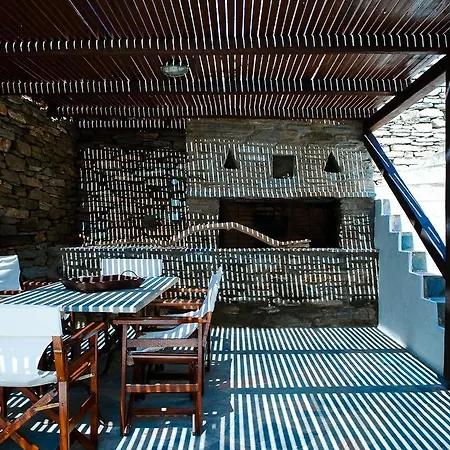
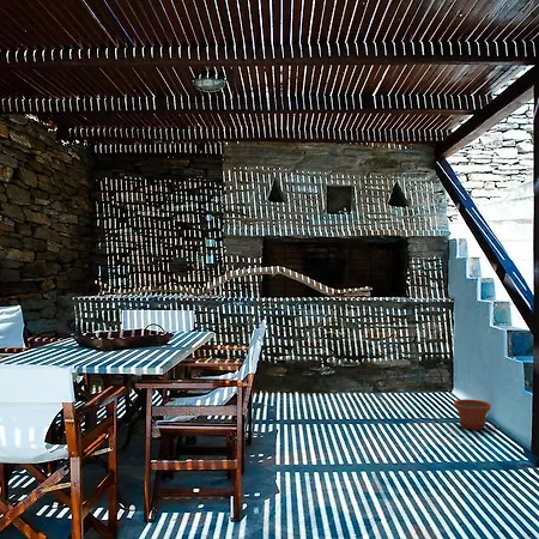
+ plant pot [453,398,492,431]
